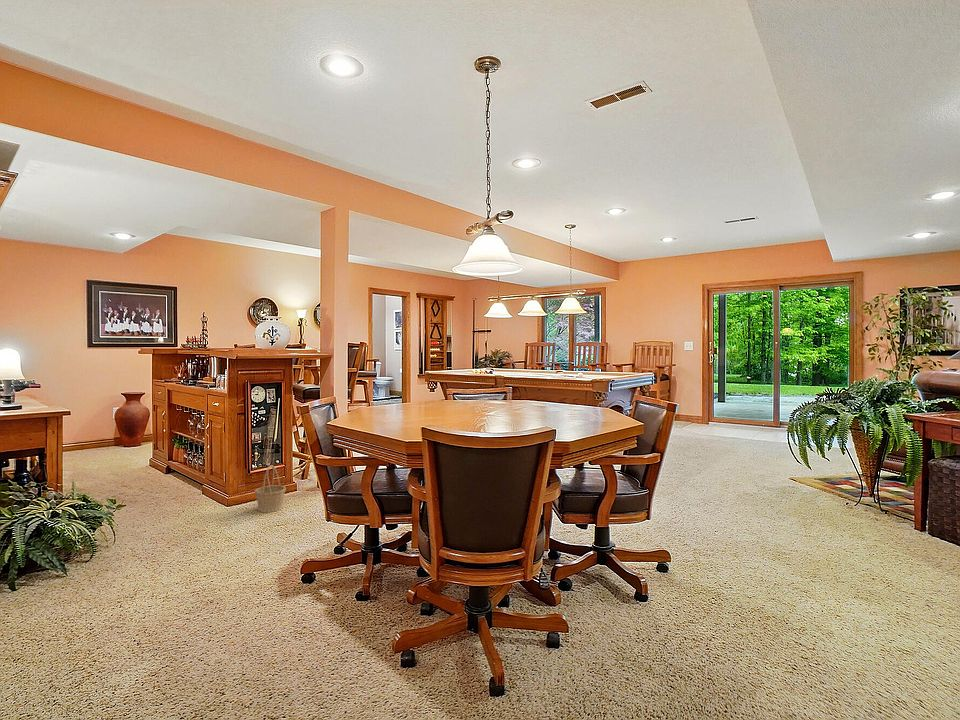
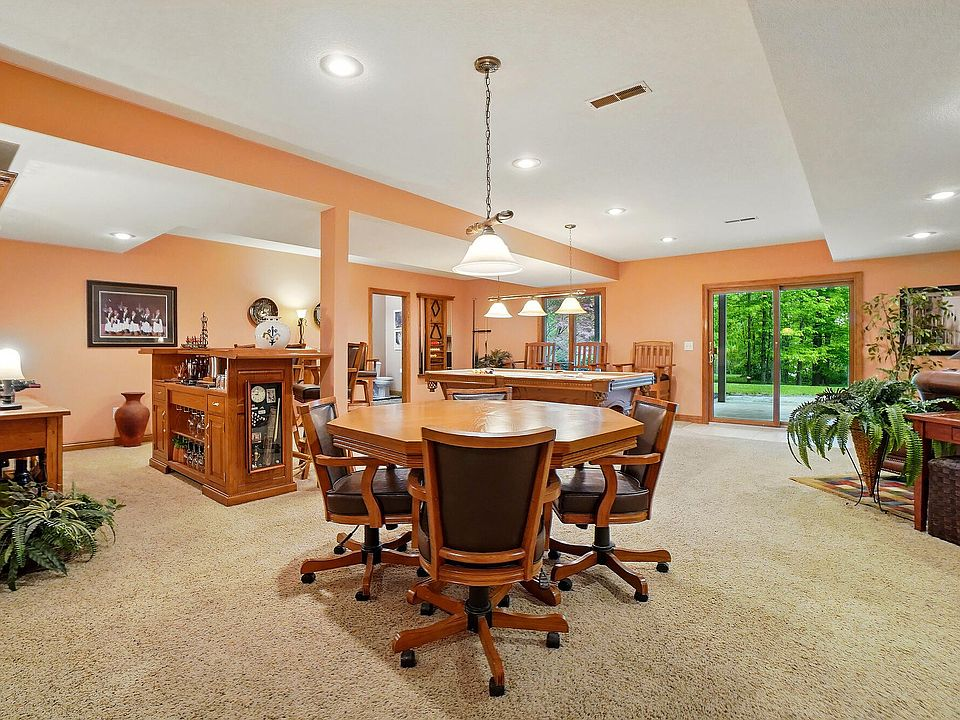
- basket [253,464,287,513]
